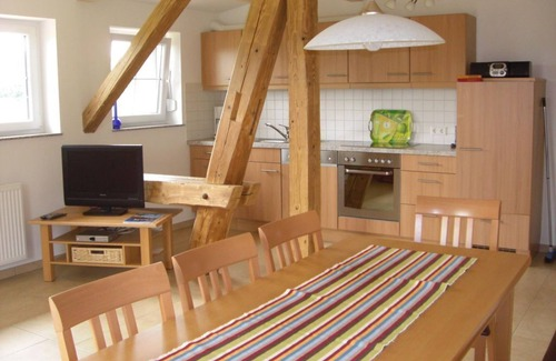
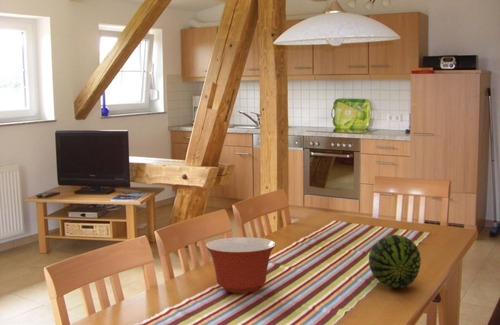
+ mixing bowl [205,236,277,294]
+ fruit [368,234,422,289]
